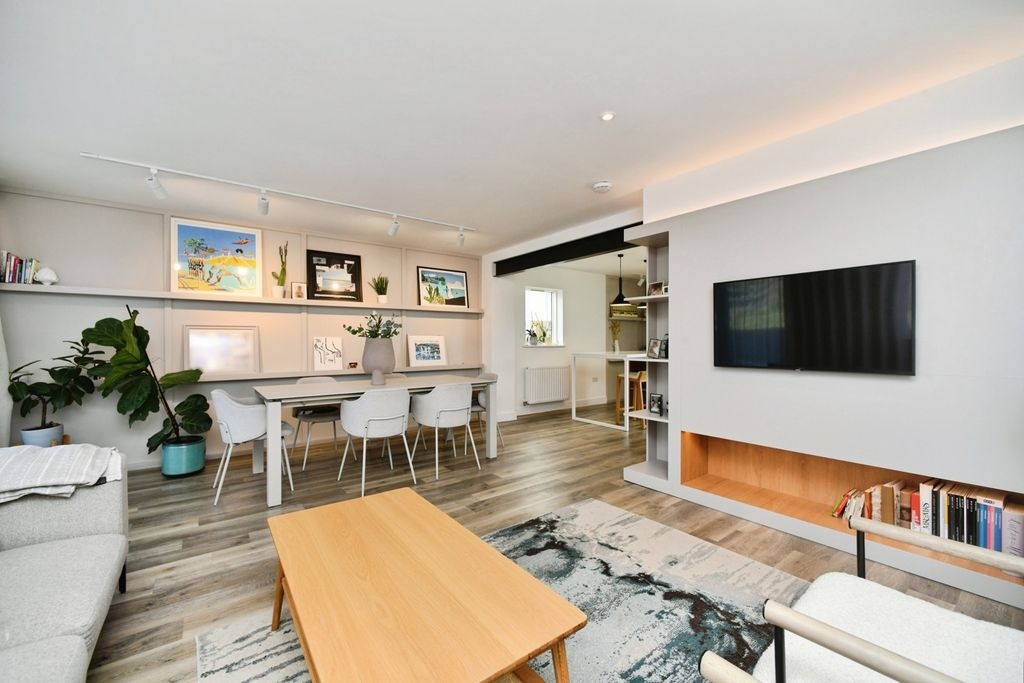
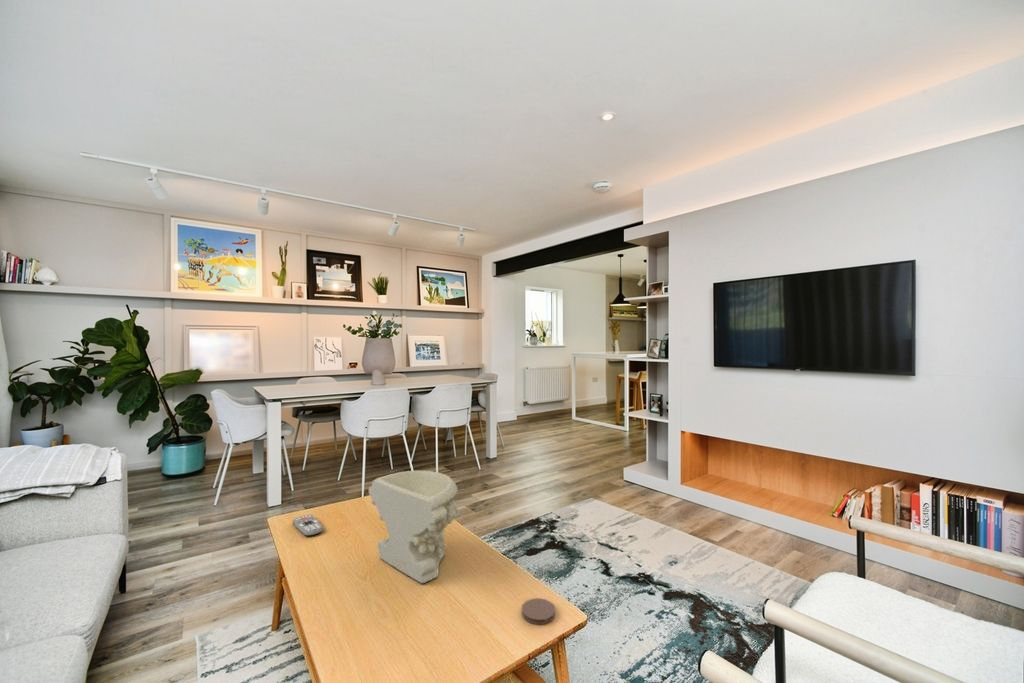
+ remote control [291,514,324,537]
+ coaster [521,597,556,625]
+ decorative bowl [368,470,460,584]
